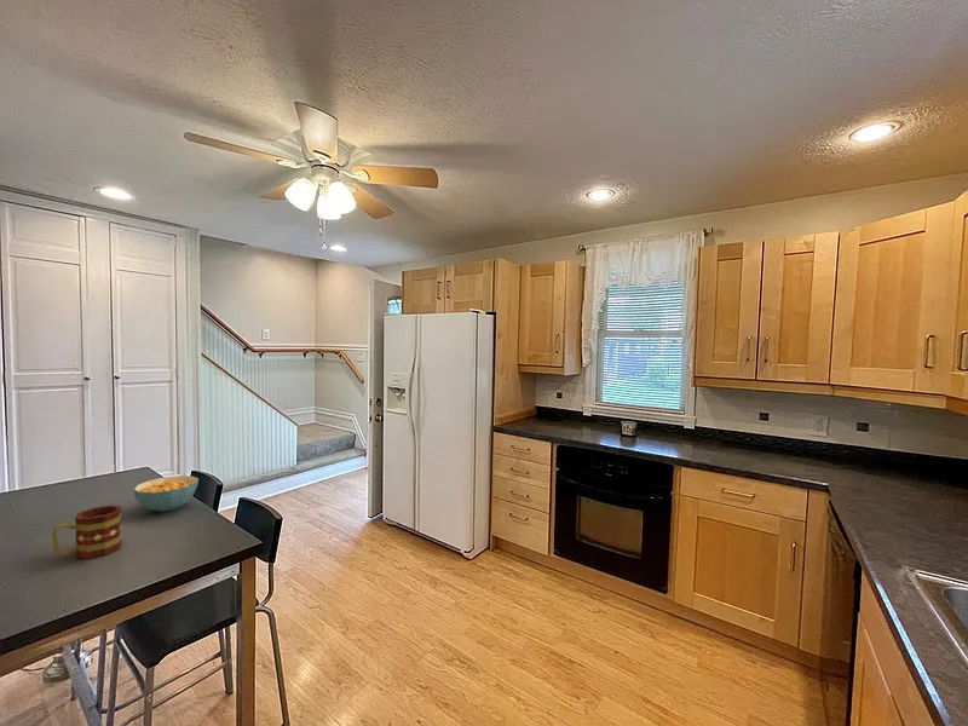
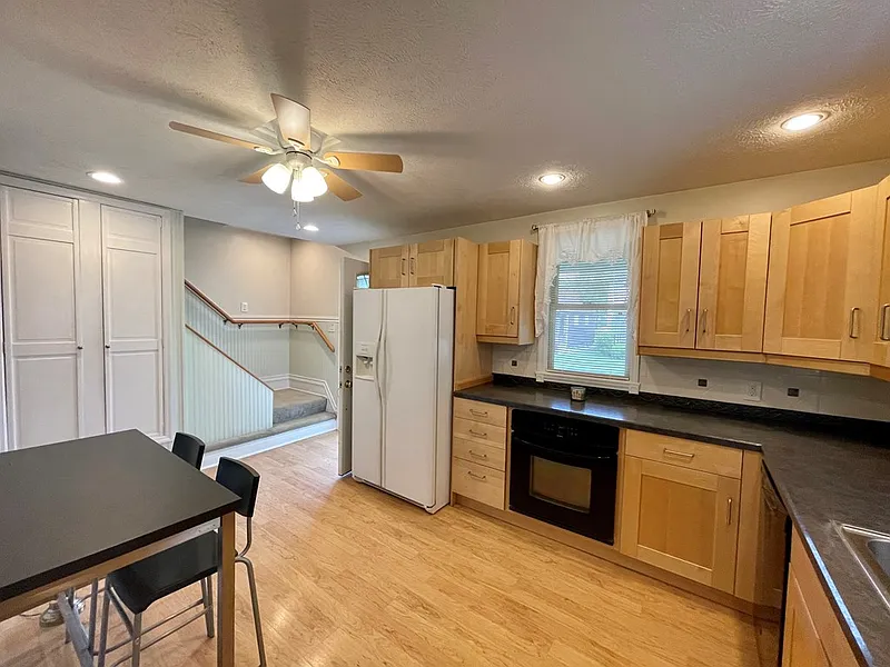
- mug [51,505,122,560]
- cereal bowl [133,474,200,513]
